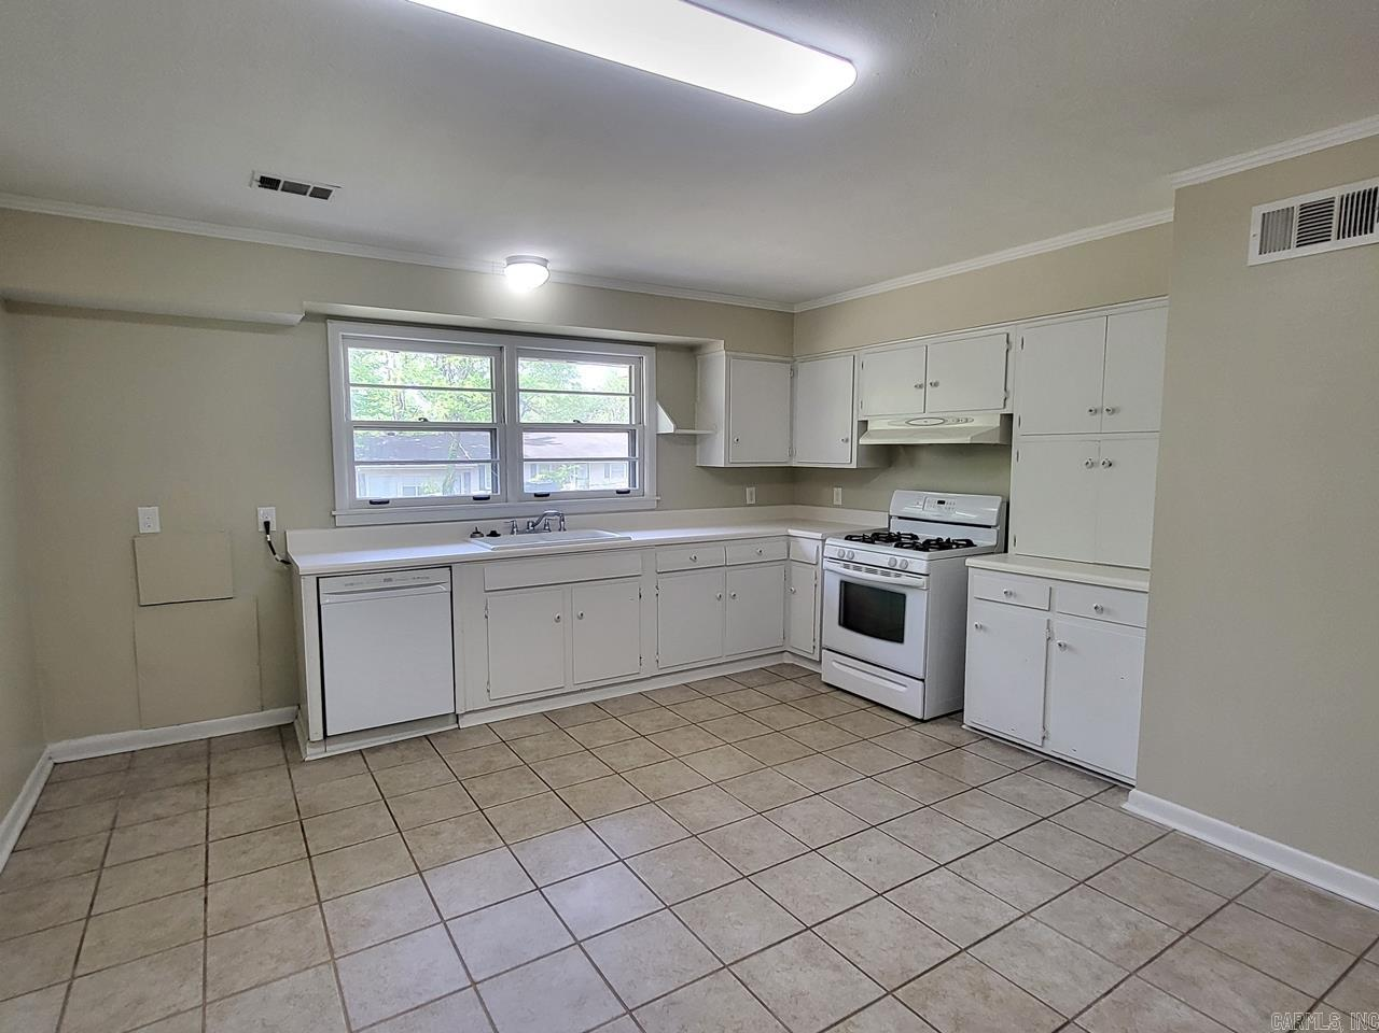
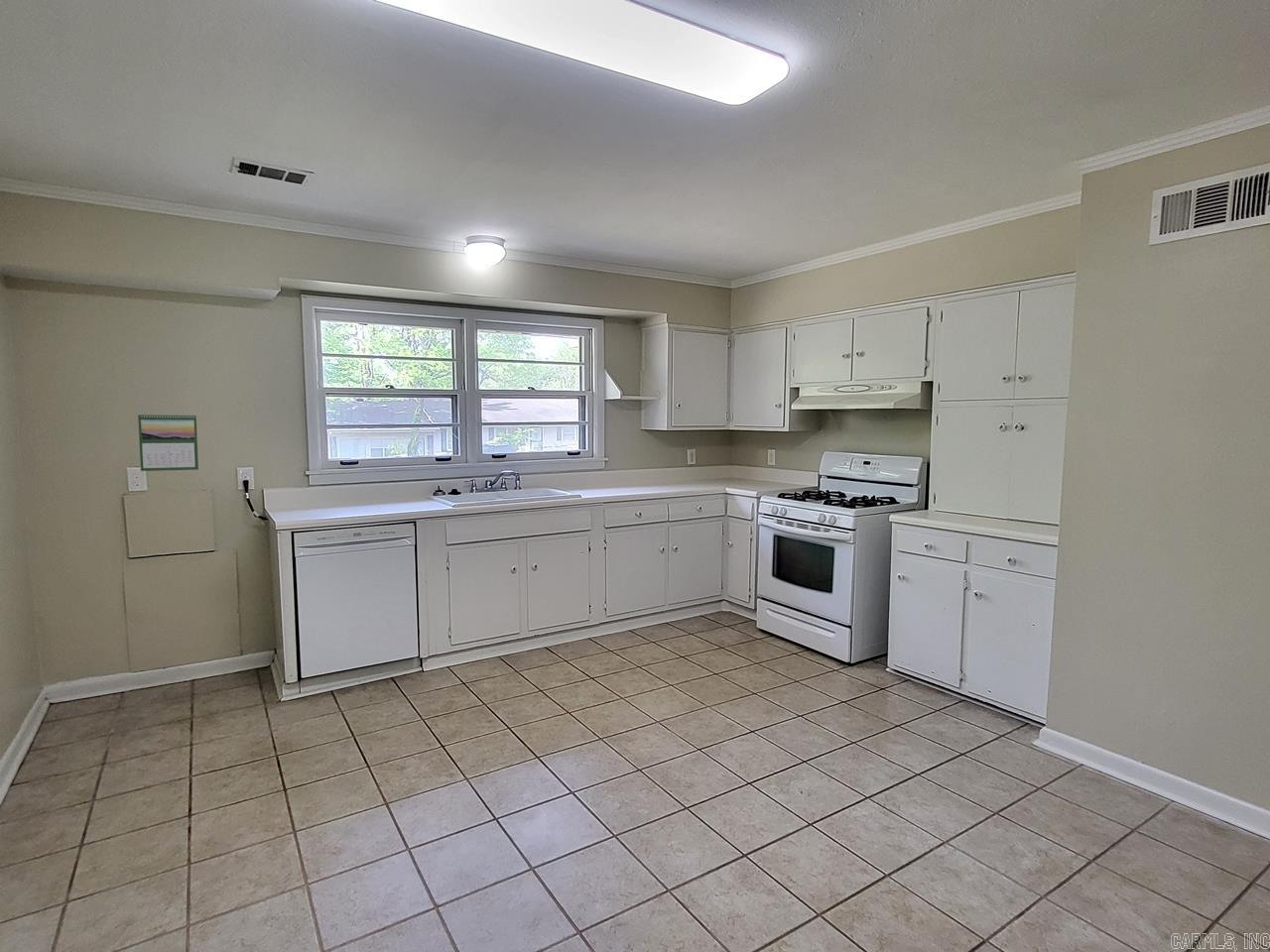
+ calendar [137,412,199,472]
